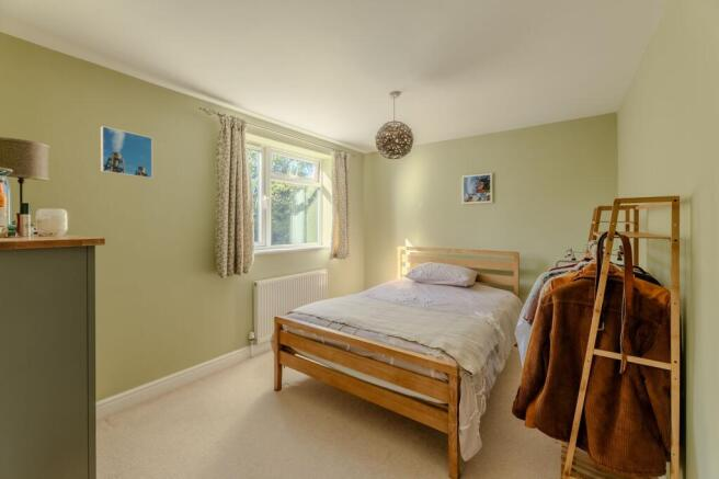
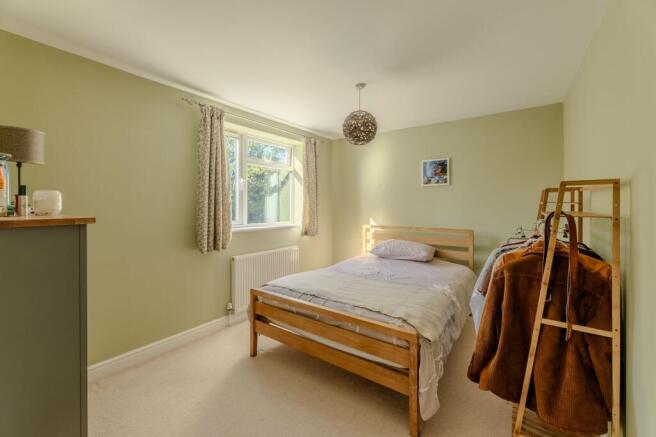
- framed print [100,125,153,180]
